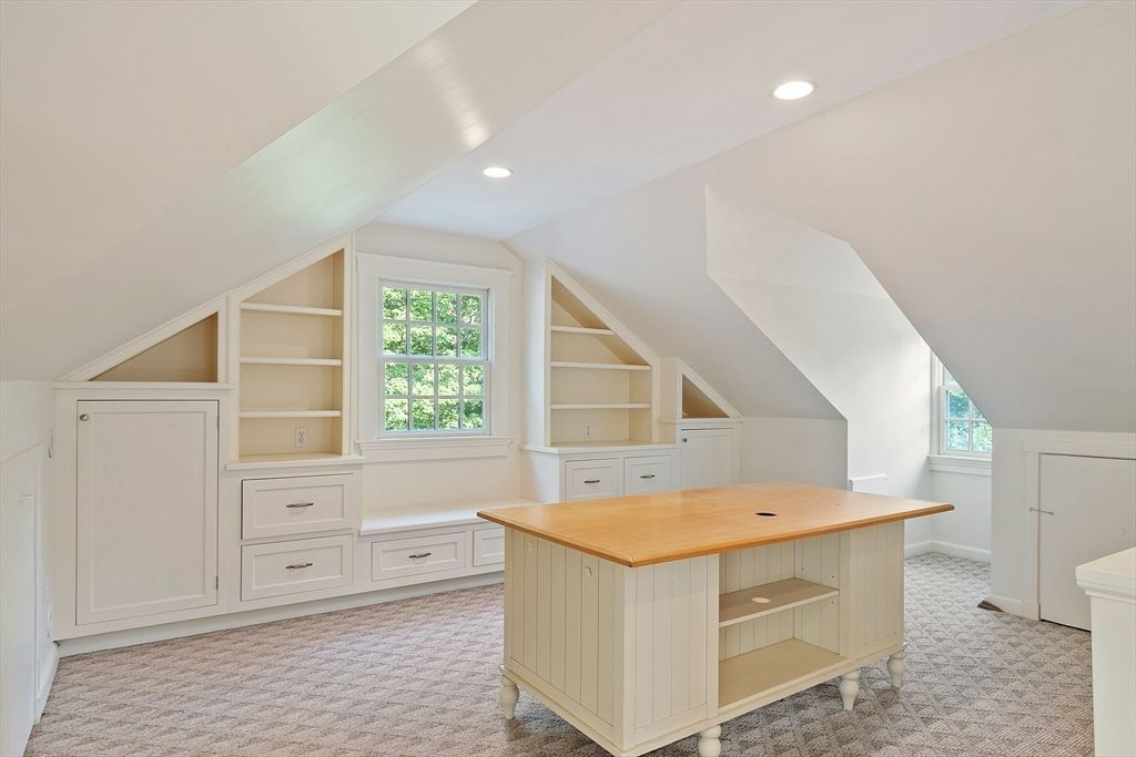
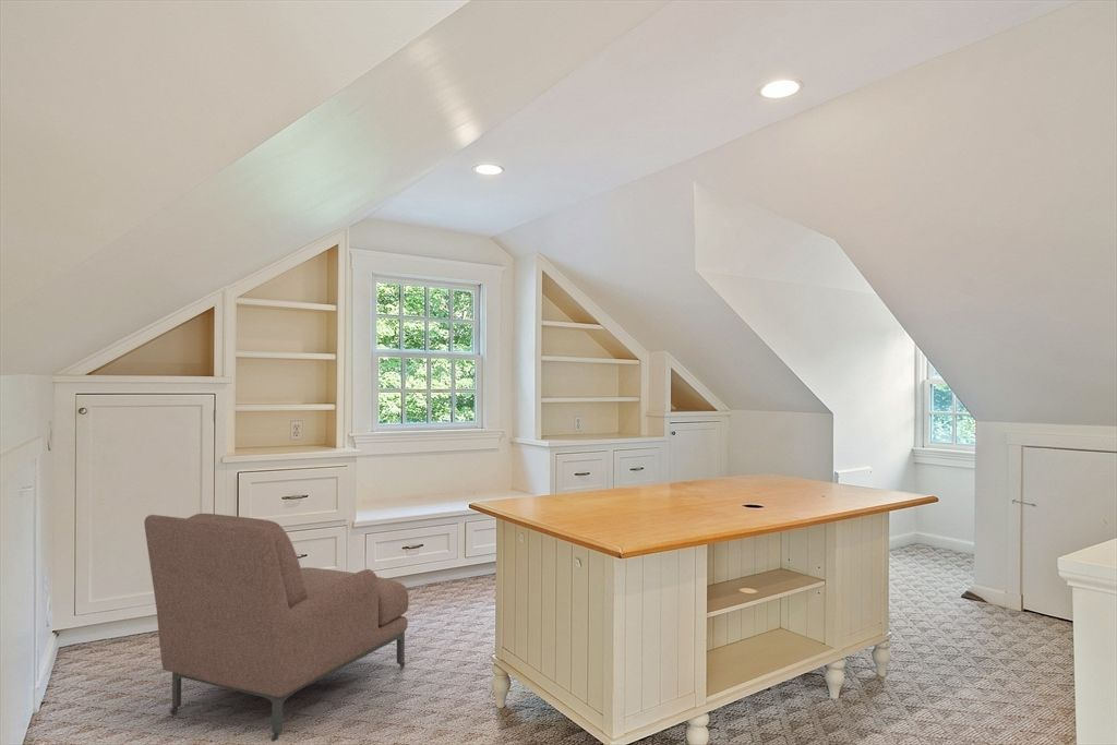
+ armchair [143,513,410,743]
